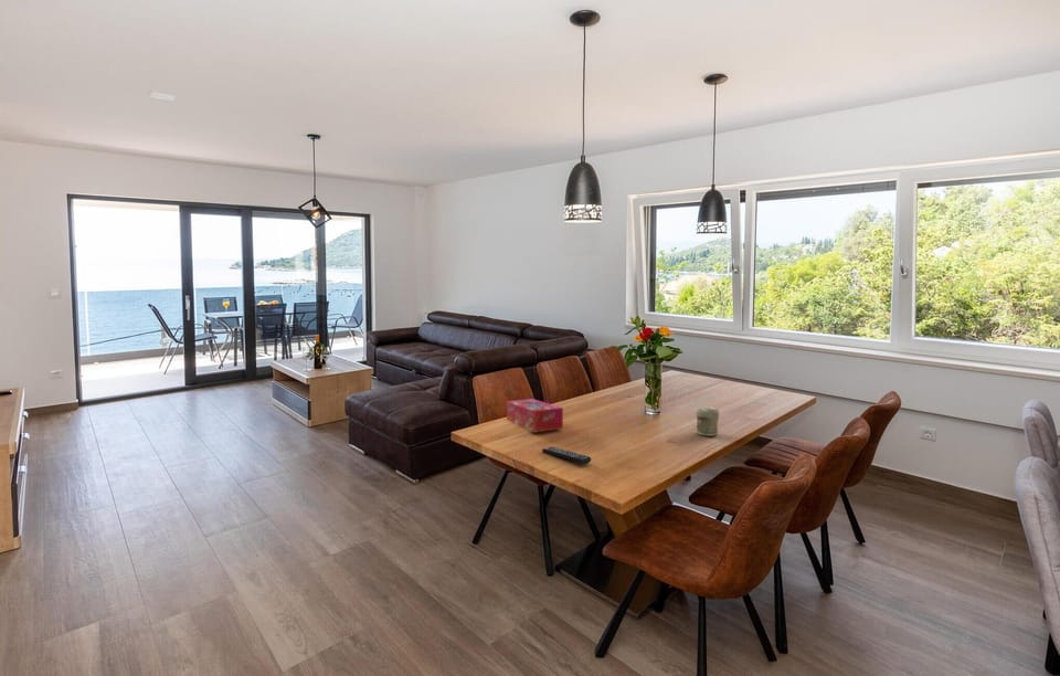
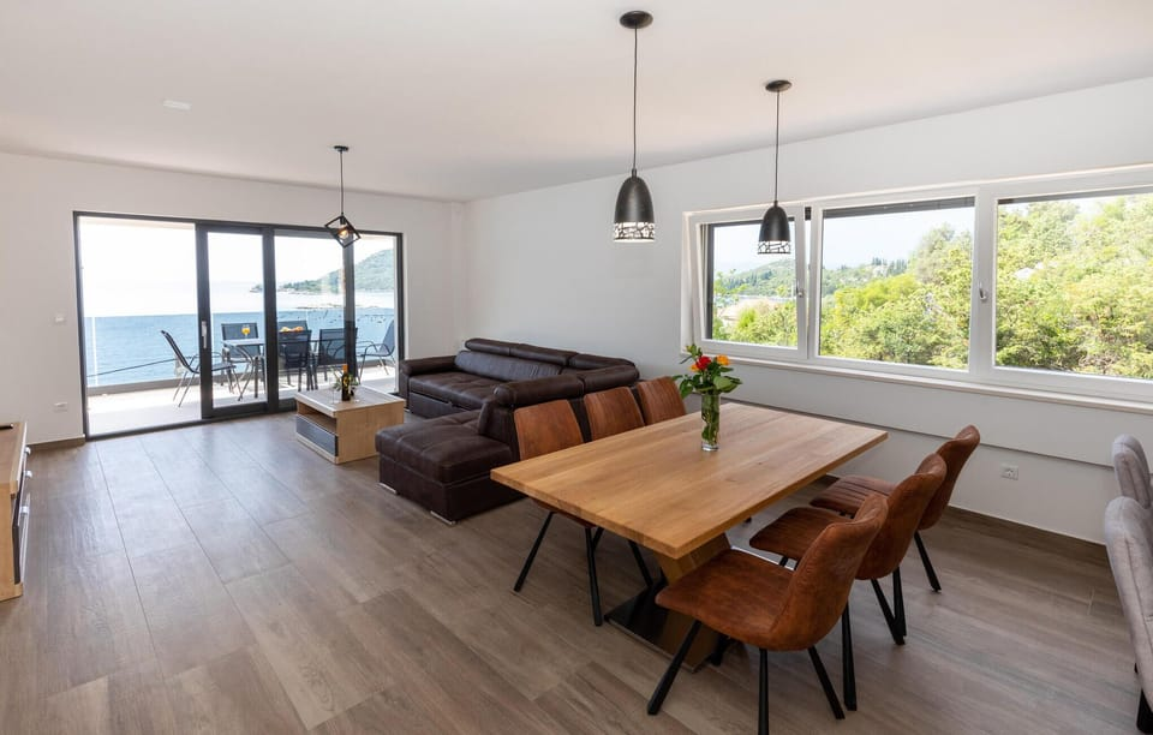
- jar [695,405,720,437]
- remote control [541,445,592,465]
- tissue box [506,398,564,433]
